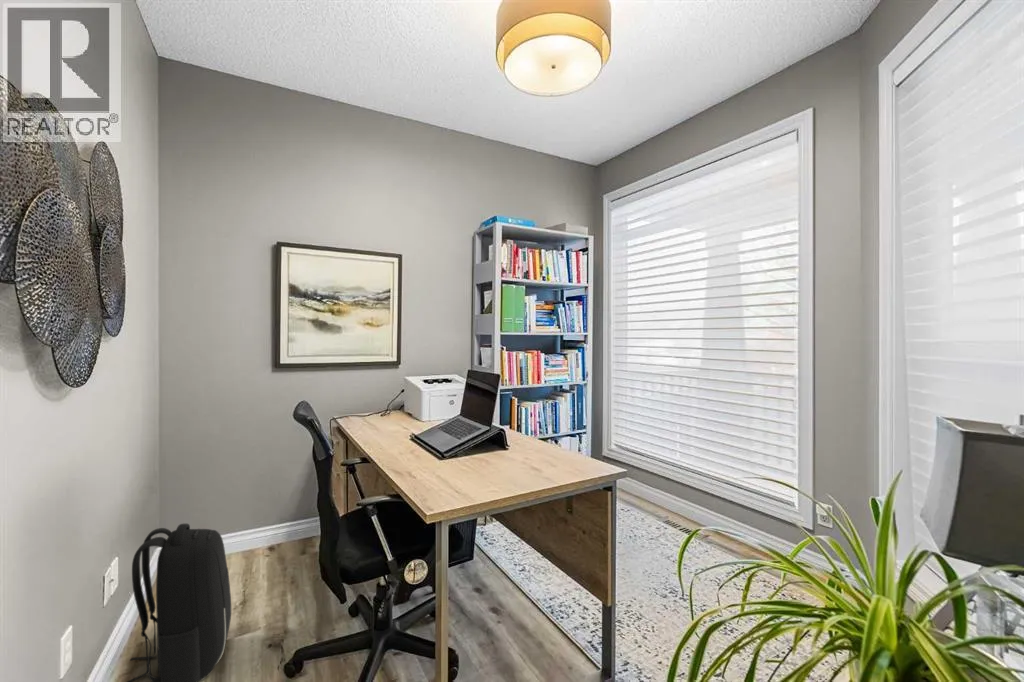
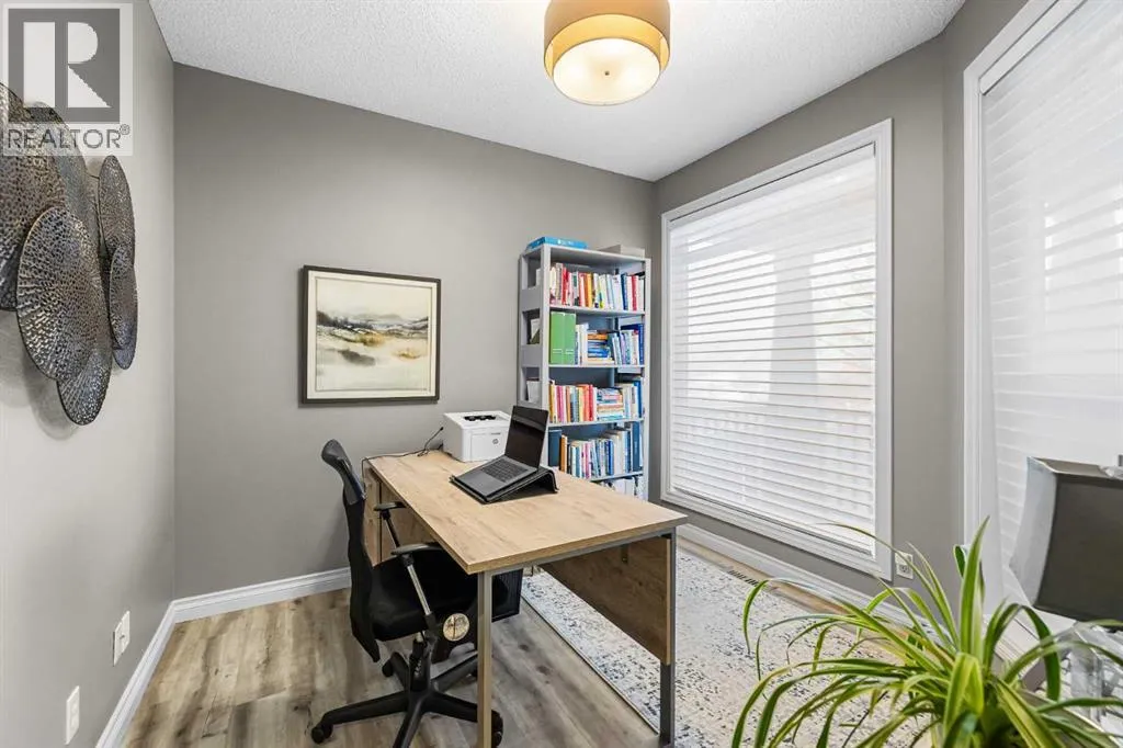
- backpack [126,523,232,682]
